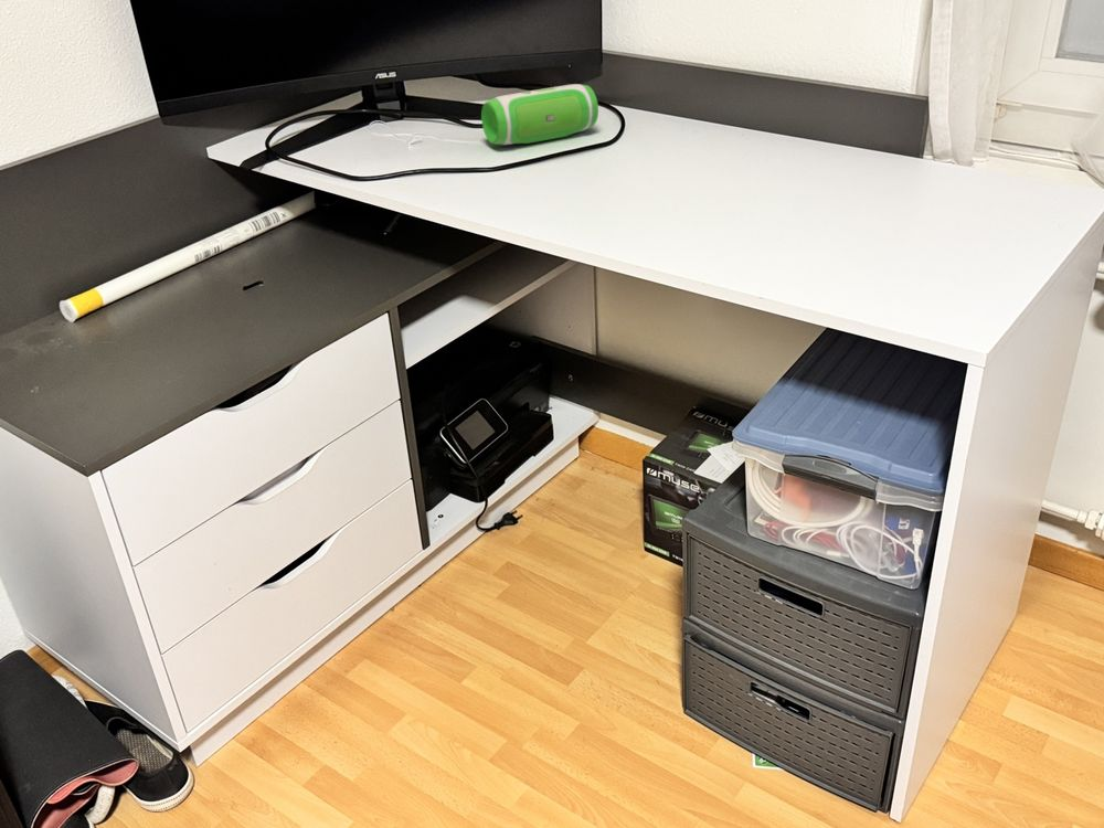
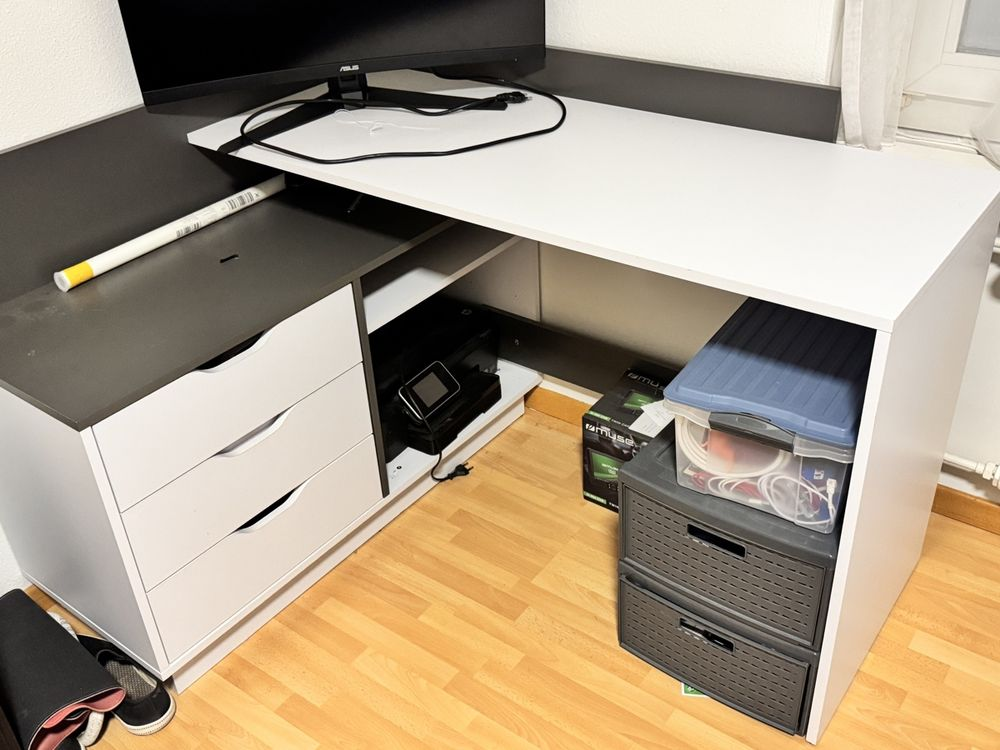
- speaker [480,83,599,146]
